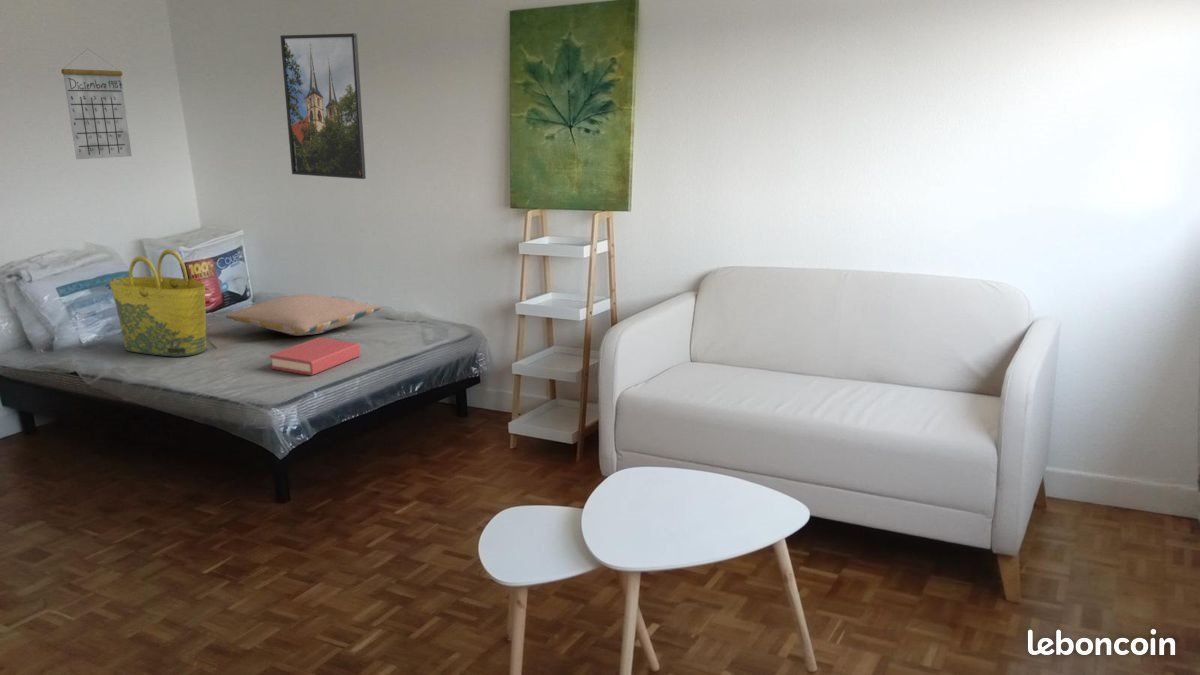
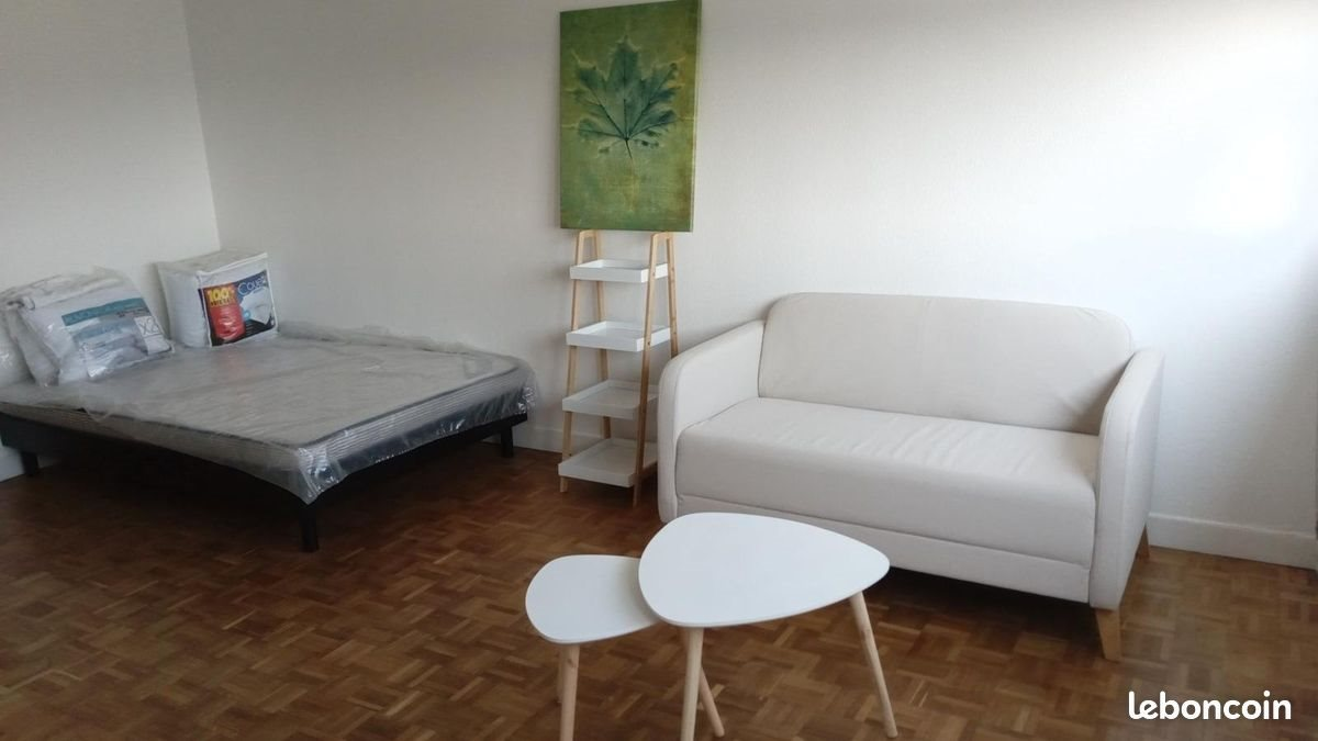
- hardback book [268,336,361,376]
- tote bag [109,248,208,358]
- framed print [279,32,367,180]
- pillow [225,293,381,337]
- calendar [60,48,133,160]
